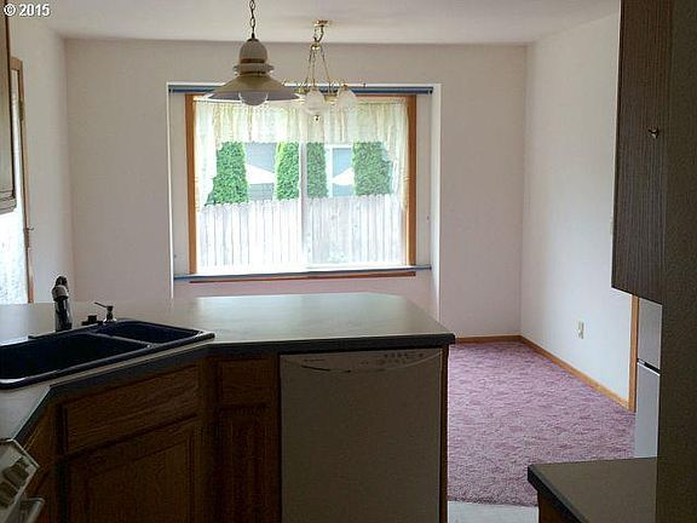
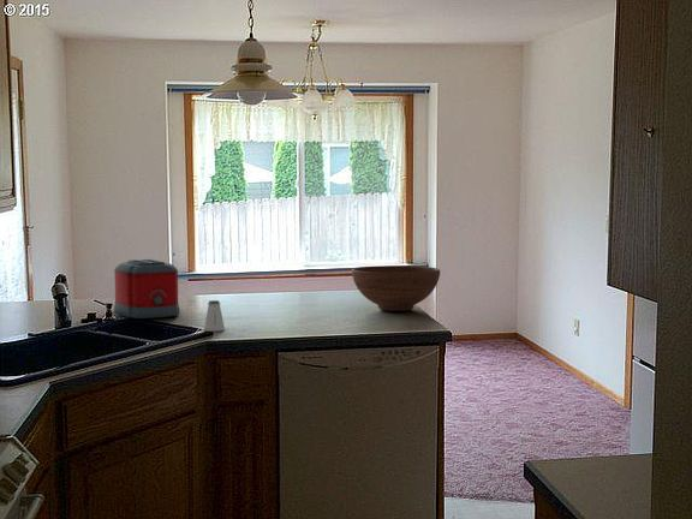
+ saltshaker [203,299,226,333]
+ toaster [113,258,180,320]
+ fruit bowl [351,264,441,312]
